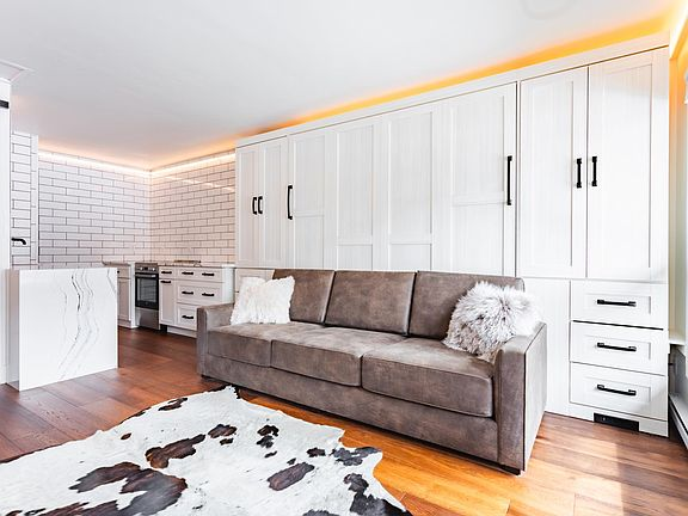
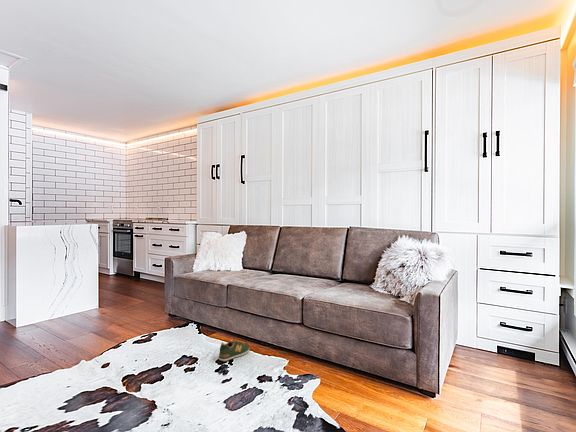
+ shoe [217,339,251,362]
